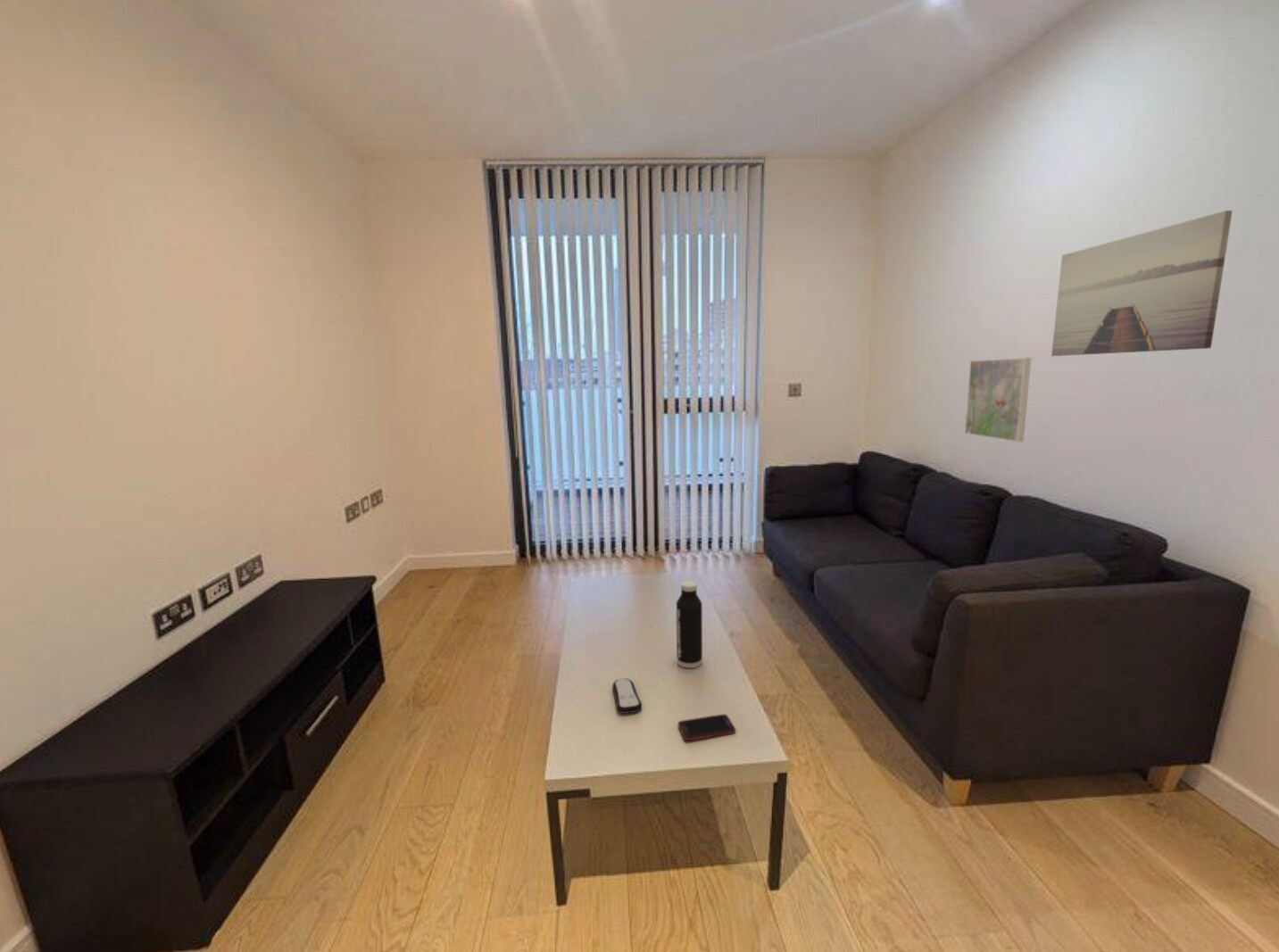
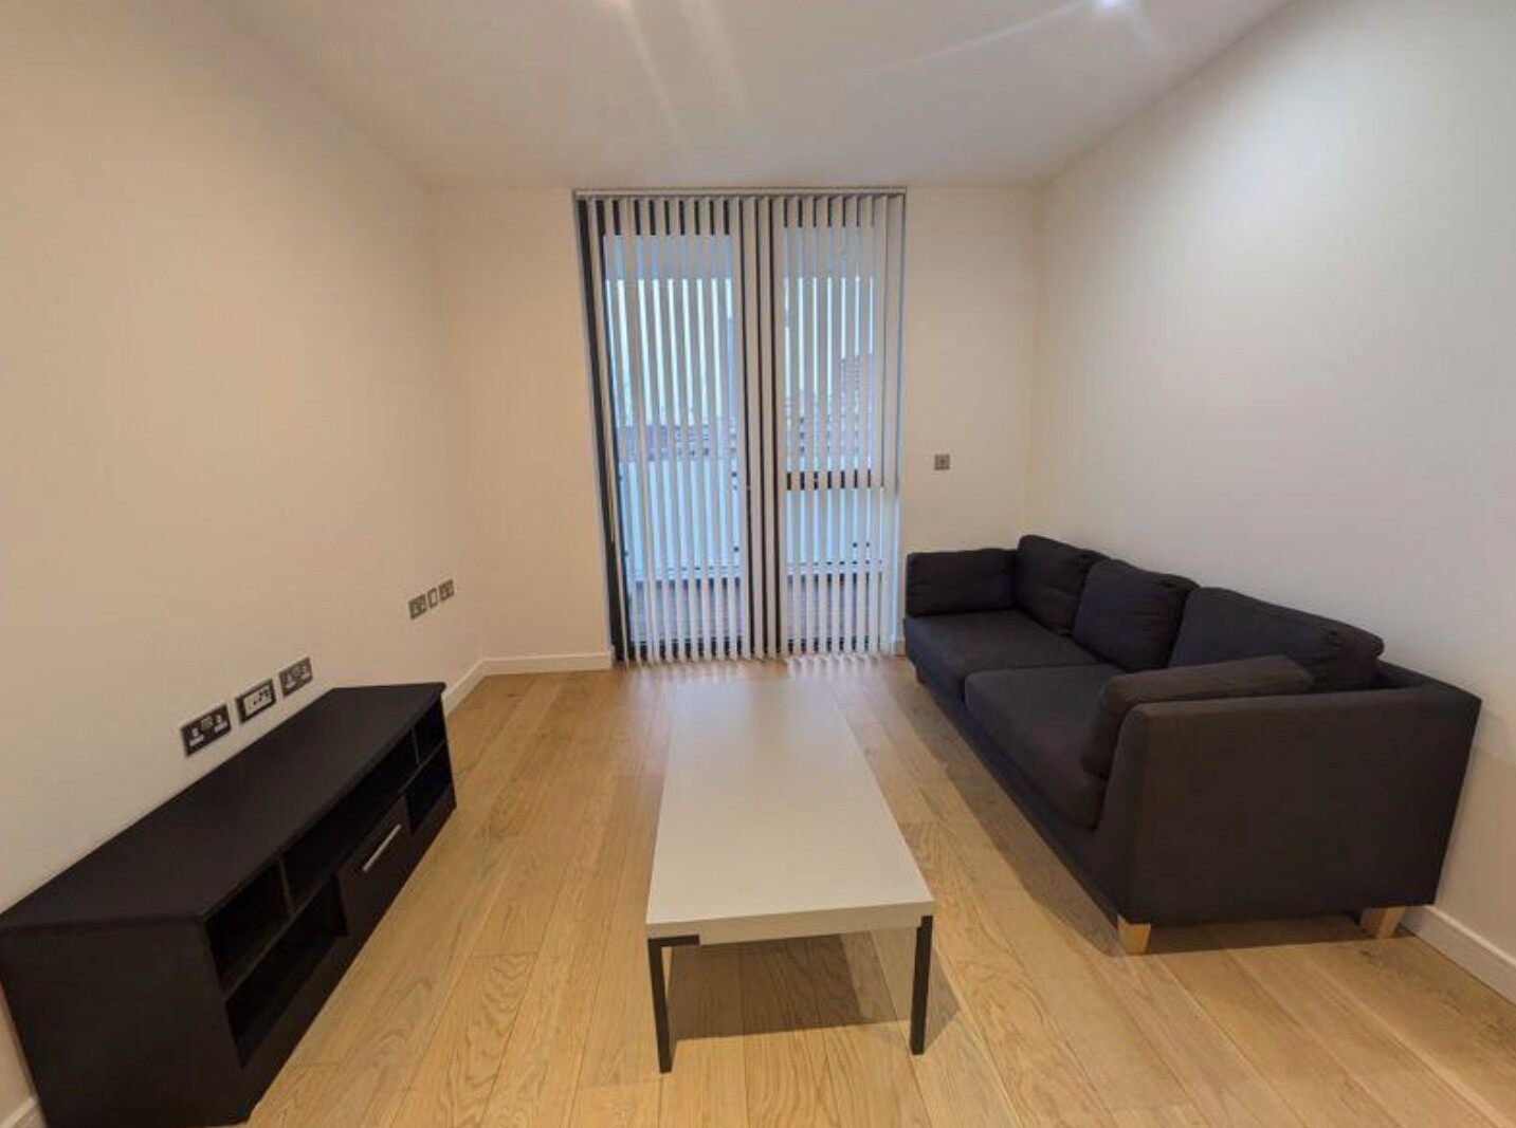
- cell phone [677,713,736,741]
- remote control [611,677,643,715]
- water bottle [676,580,703,669]
- wall art [1051,210,1233,357]
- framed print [964,357,1033,443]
